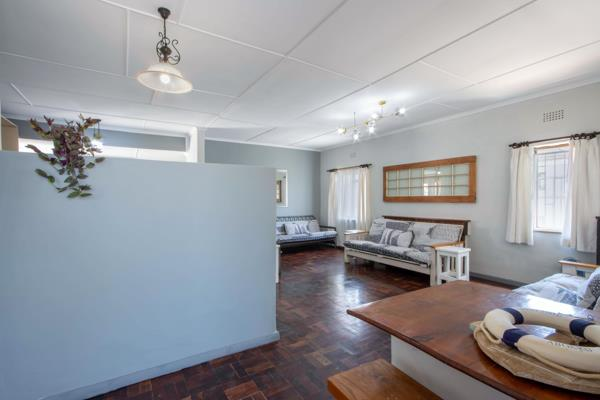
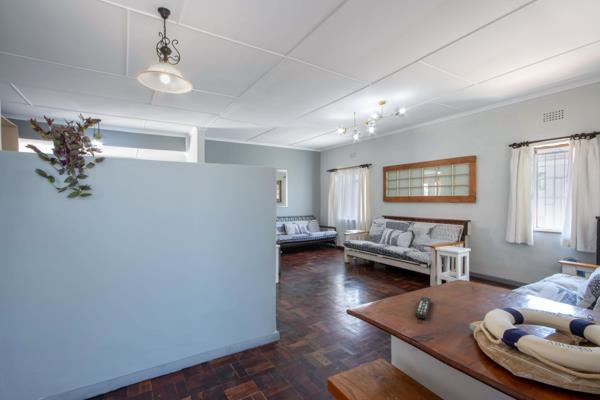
+ remote control [414,296,432,320]
